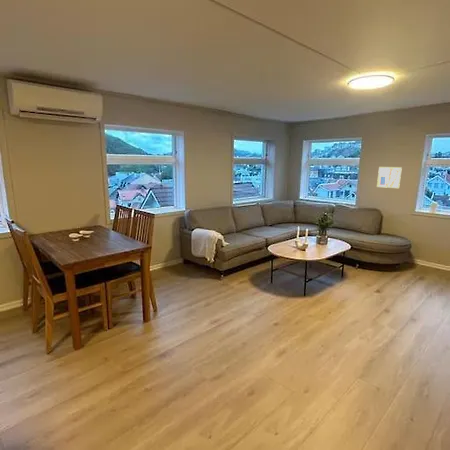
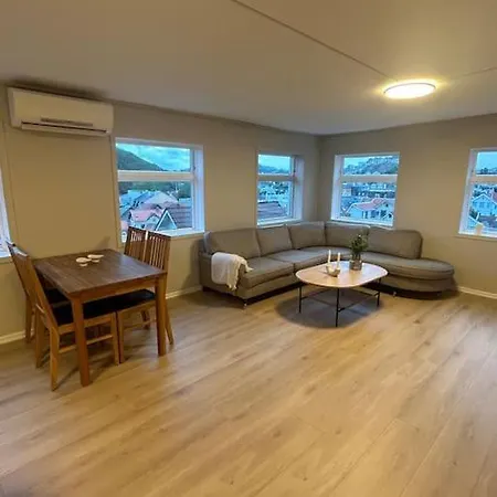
- wall art [376,166,403,189]
